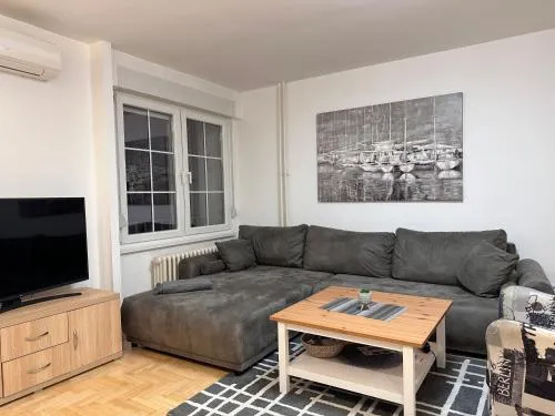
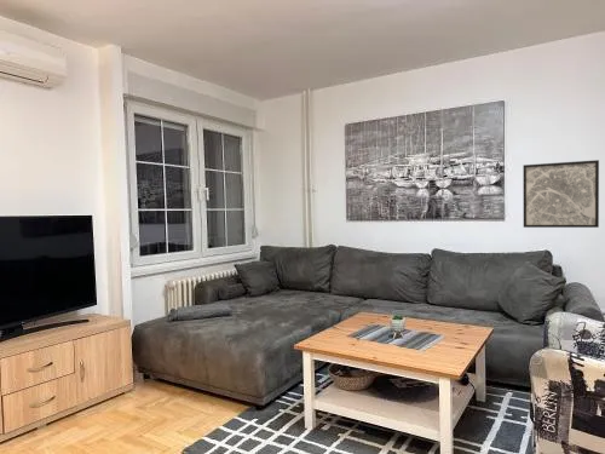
+ wall art [522,159,600,229]
